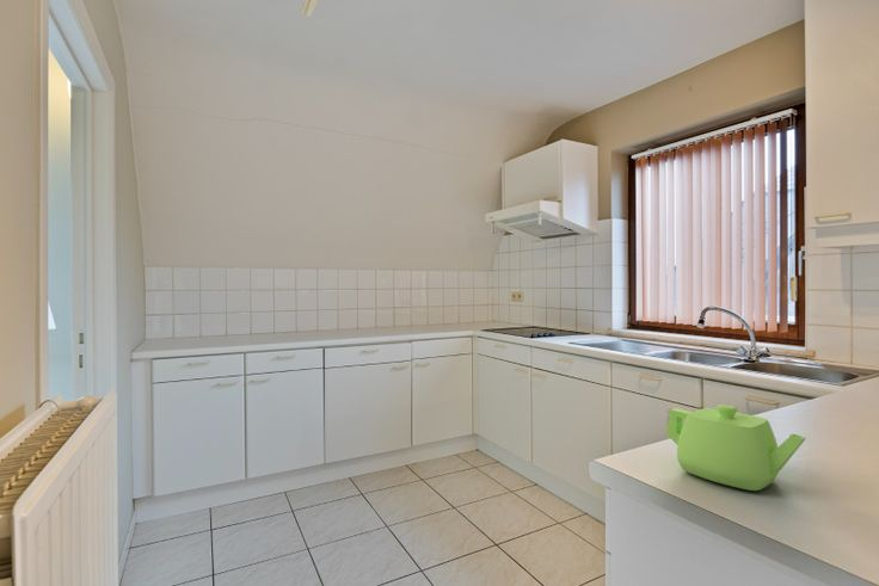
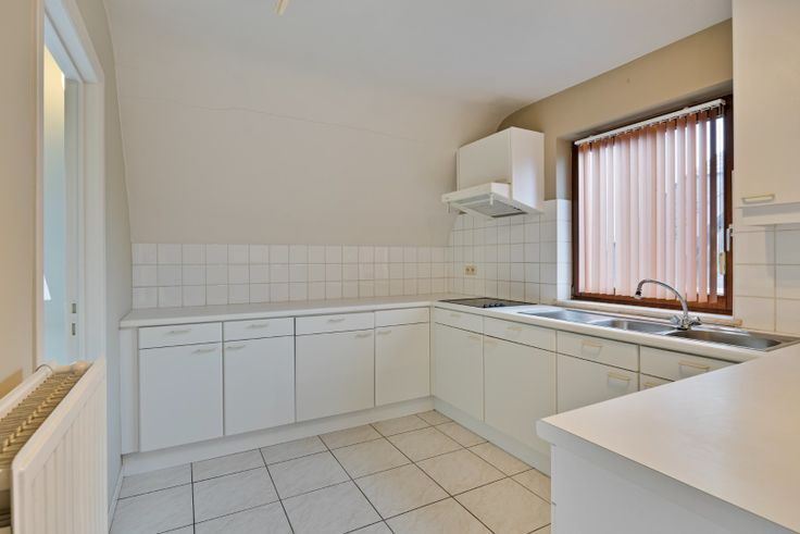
- teakettle [665,403,806,492]
